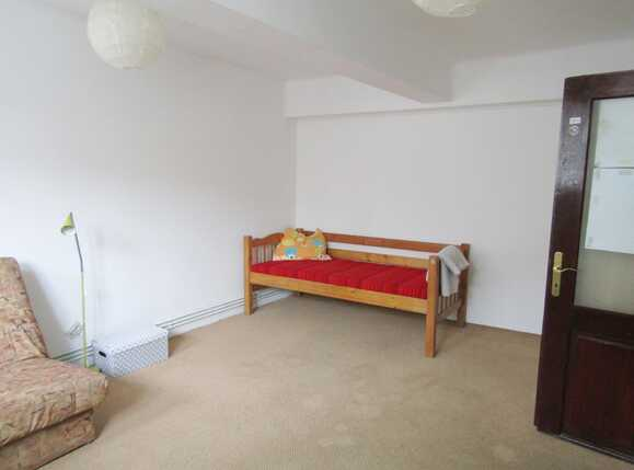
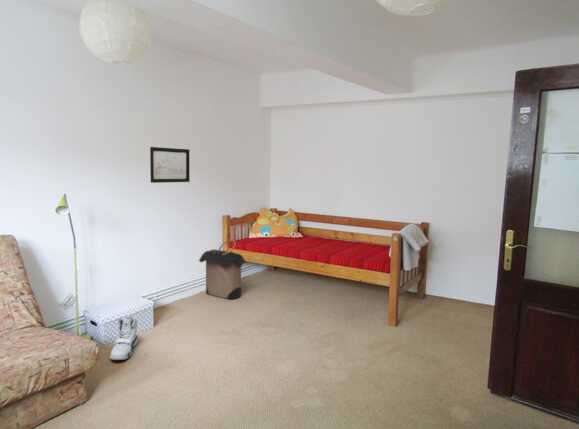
+ sneaker [109,314,139,361]
+ wall art [149,146,191,184]
+ laundry hamper [198,239,246,300]
